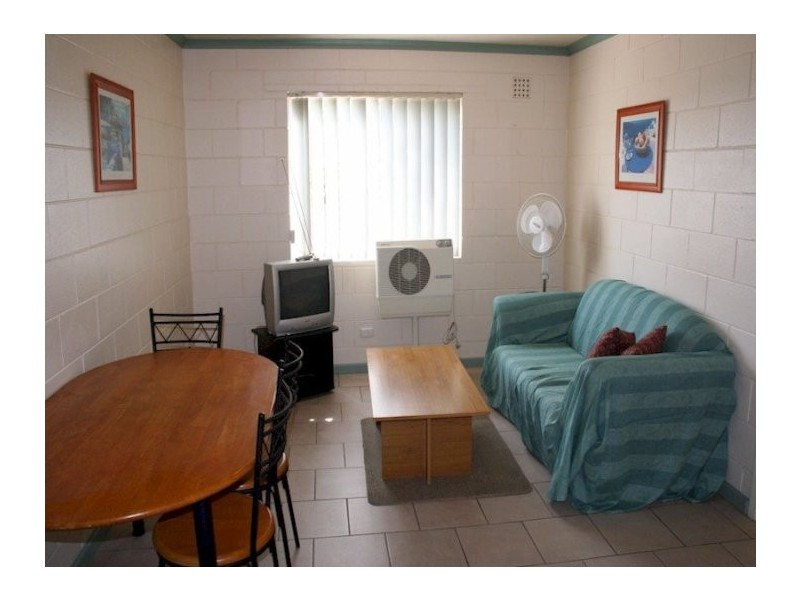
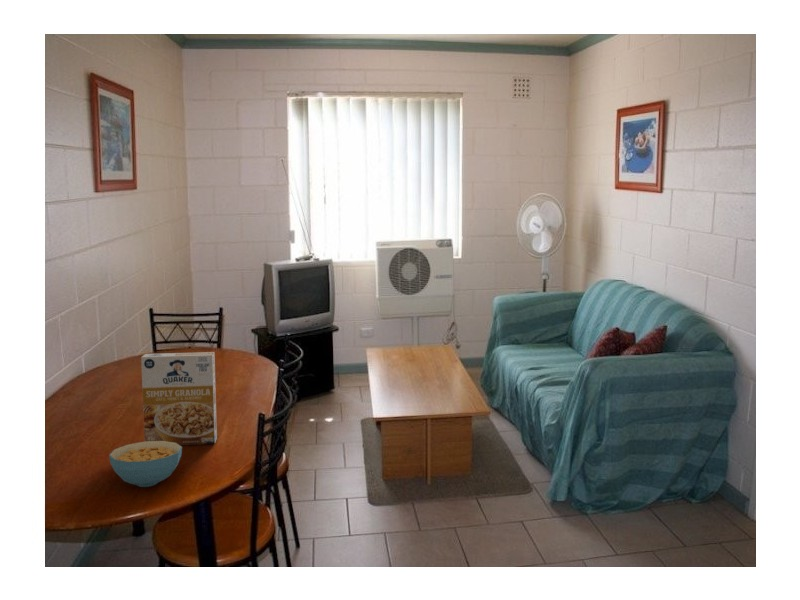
+ cereal bowl [108,441,183,488]
+ cereal box [140,351,218,446]
